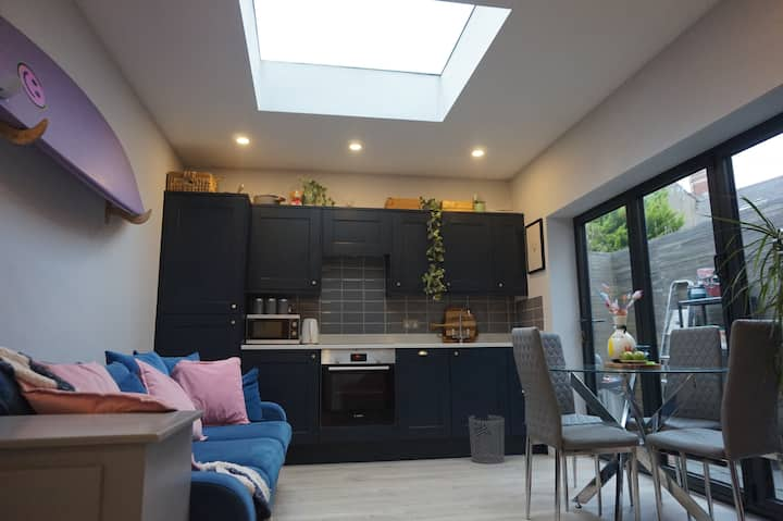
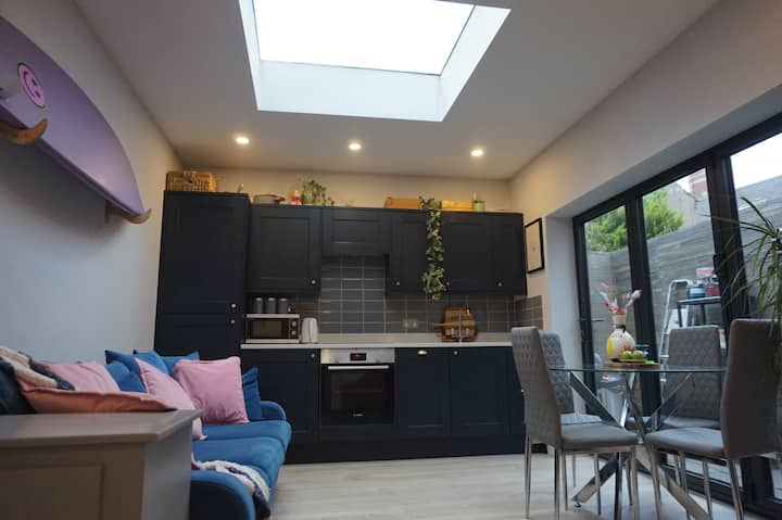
- waste bin [468,414,506,464]
